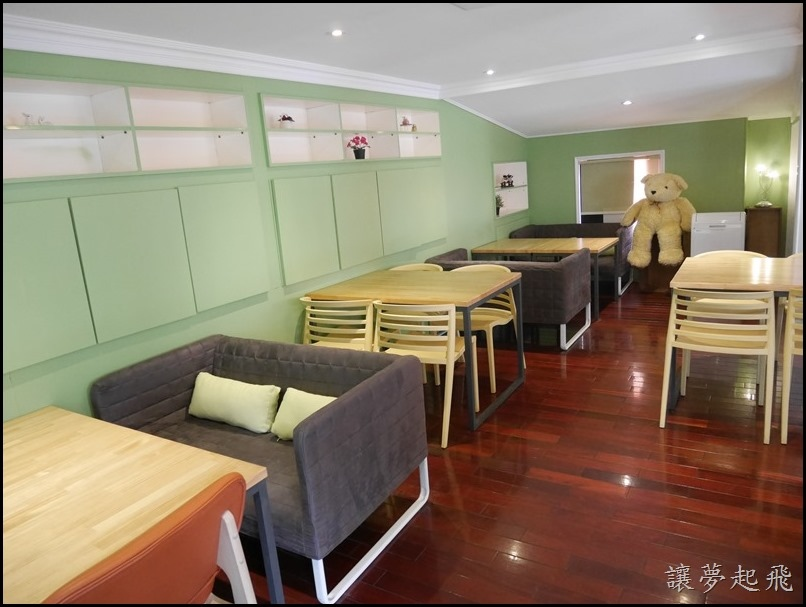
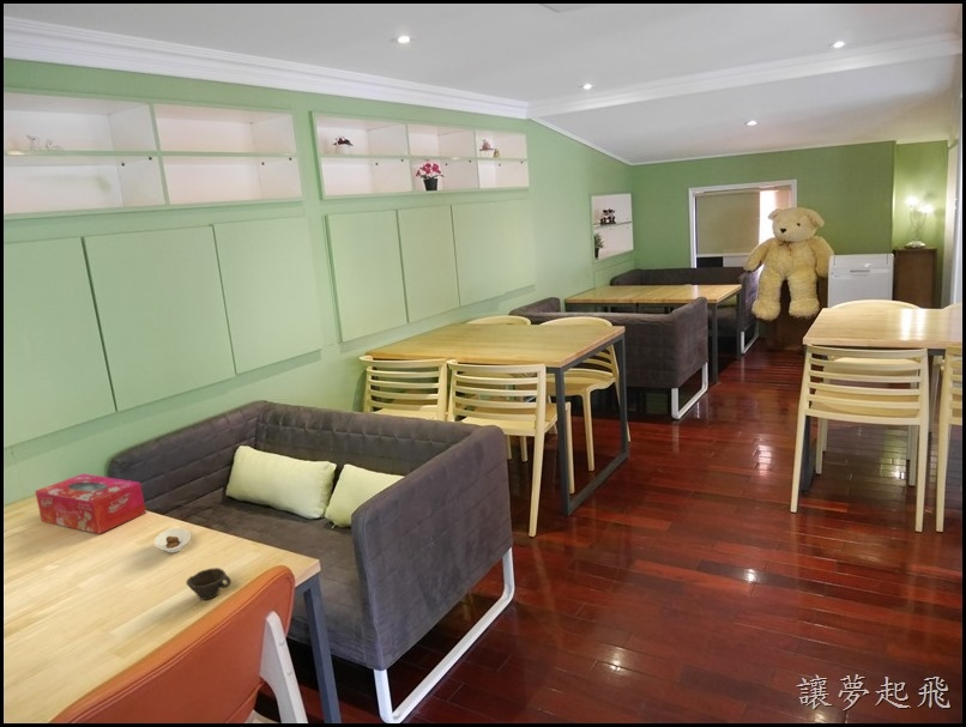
+ cup [185,567,233,601]
+ tissue box [34,473,147,535]
+ saucer [153,527,192,553]
